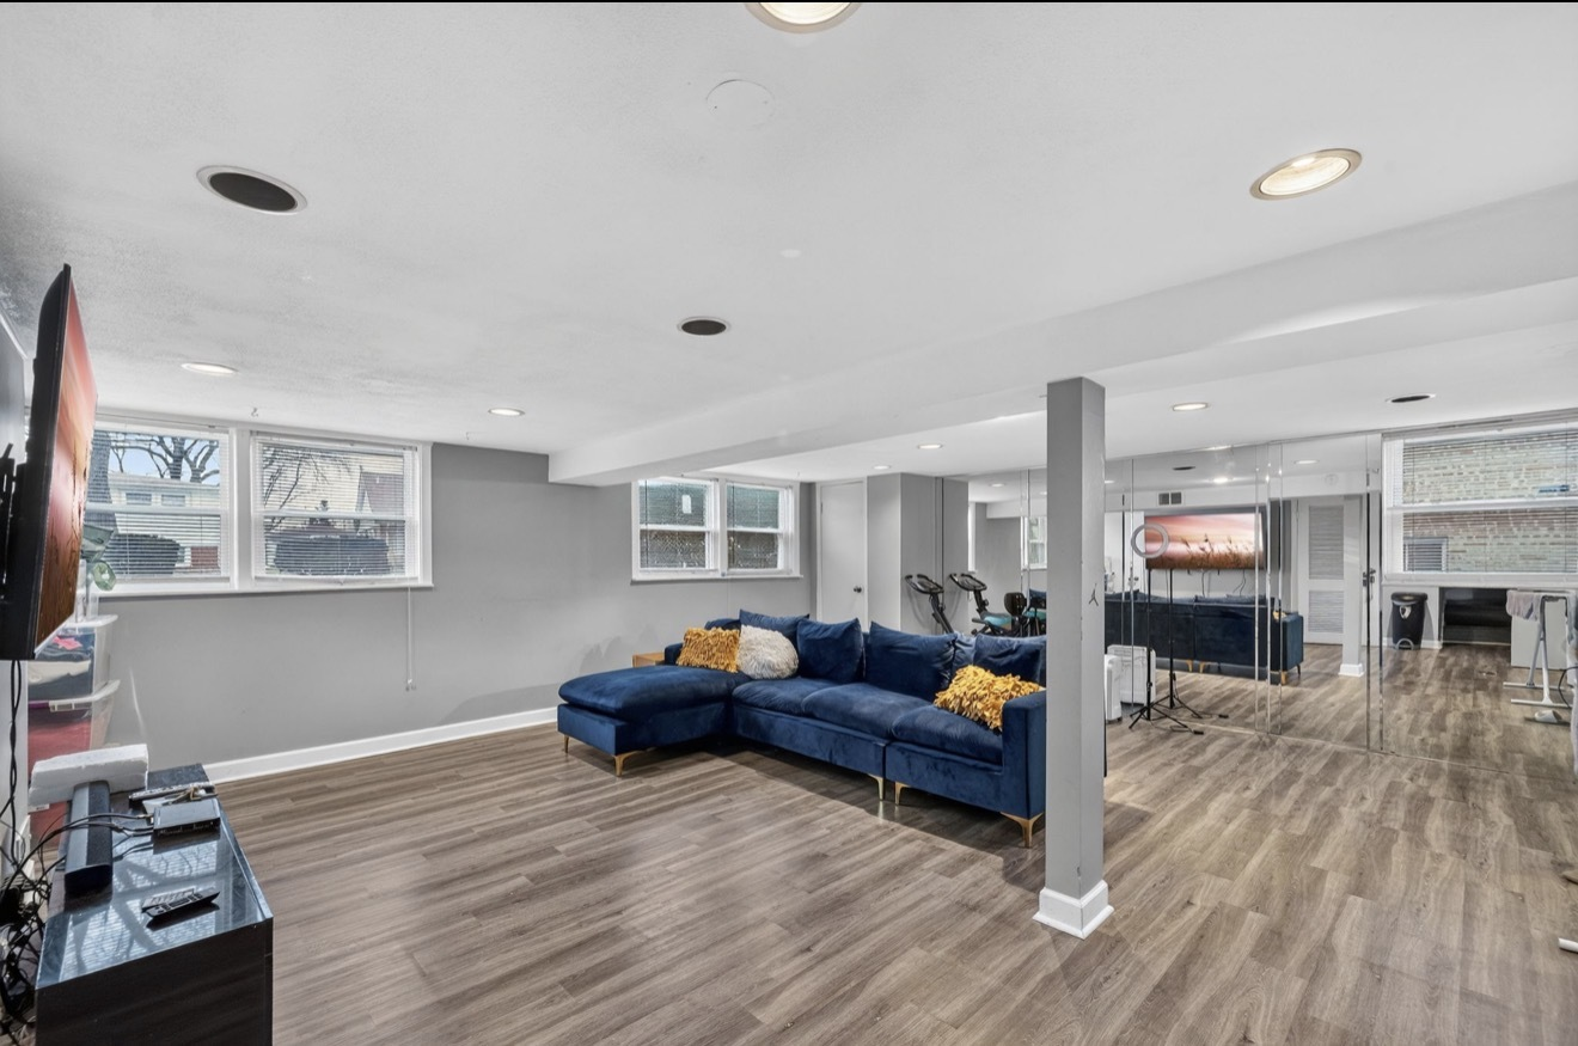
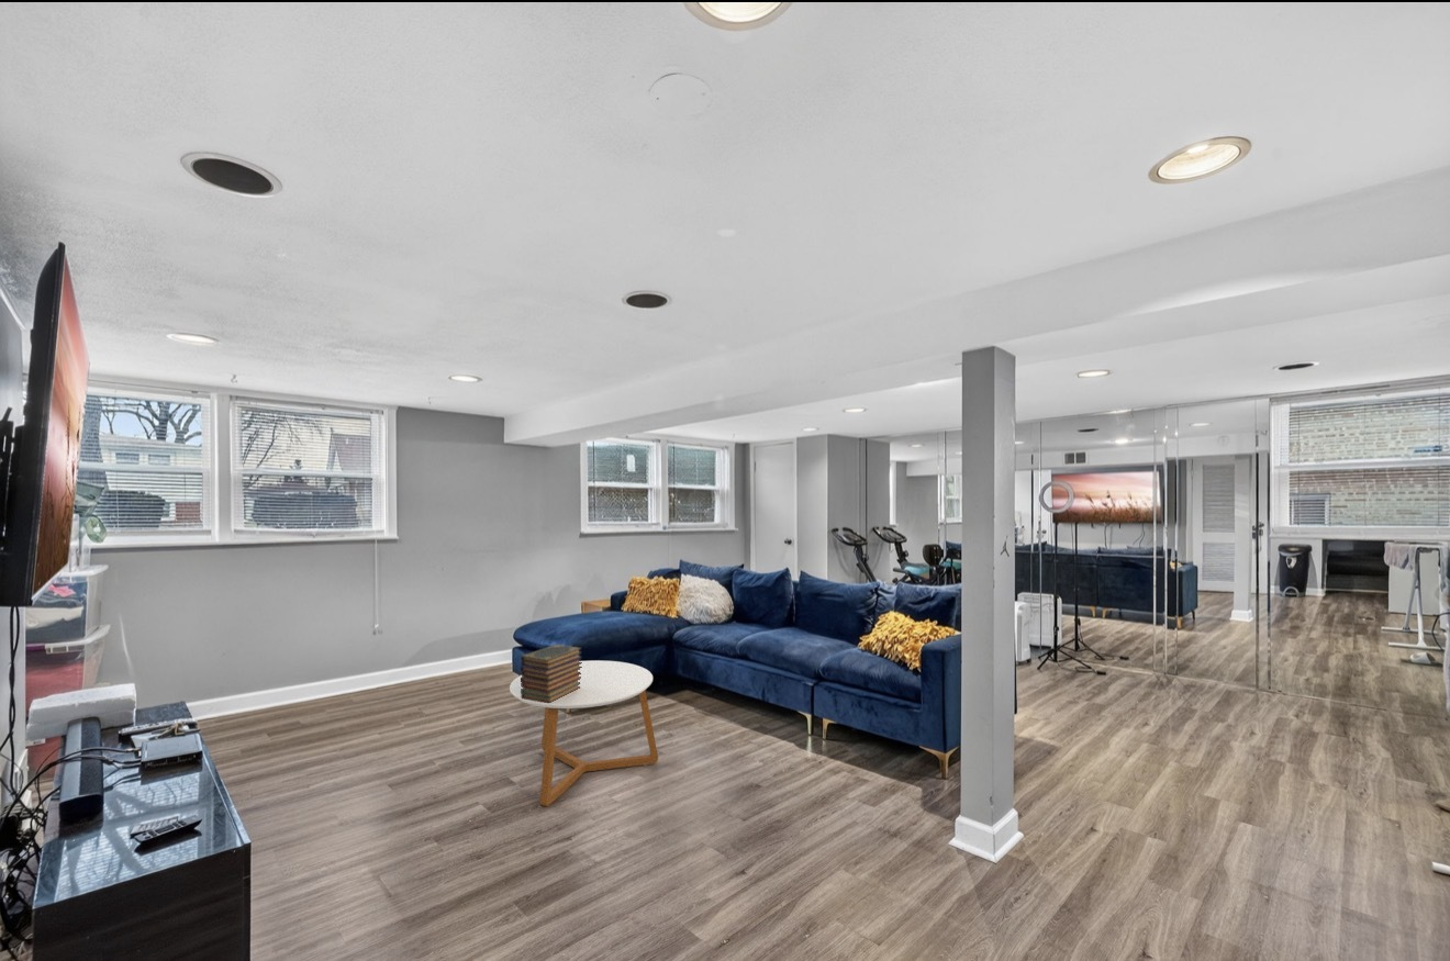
+ book stack [520,644,582,703]
+ coffee table [509,660,659,807]
